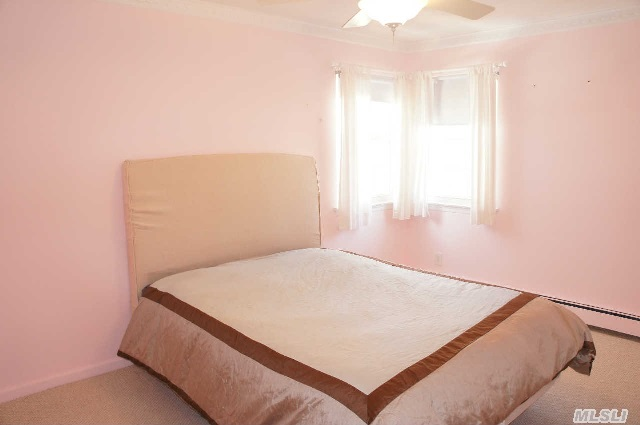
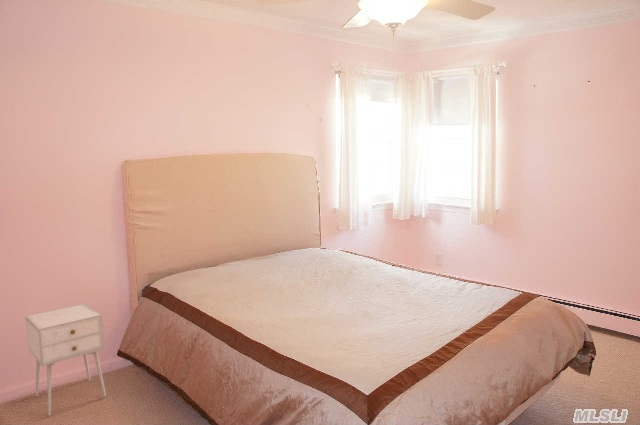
+ nightstand [24,303,107,417]
